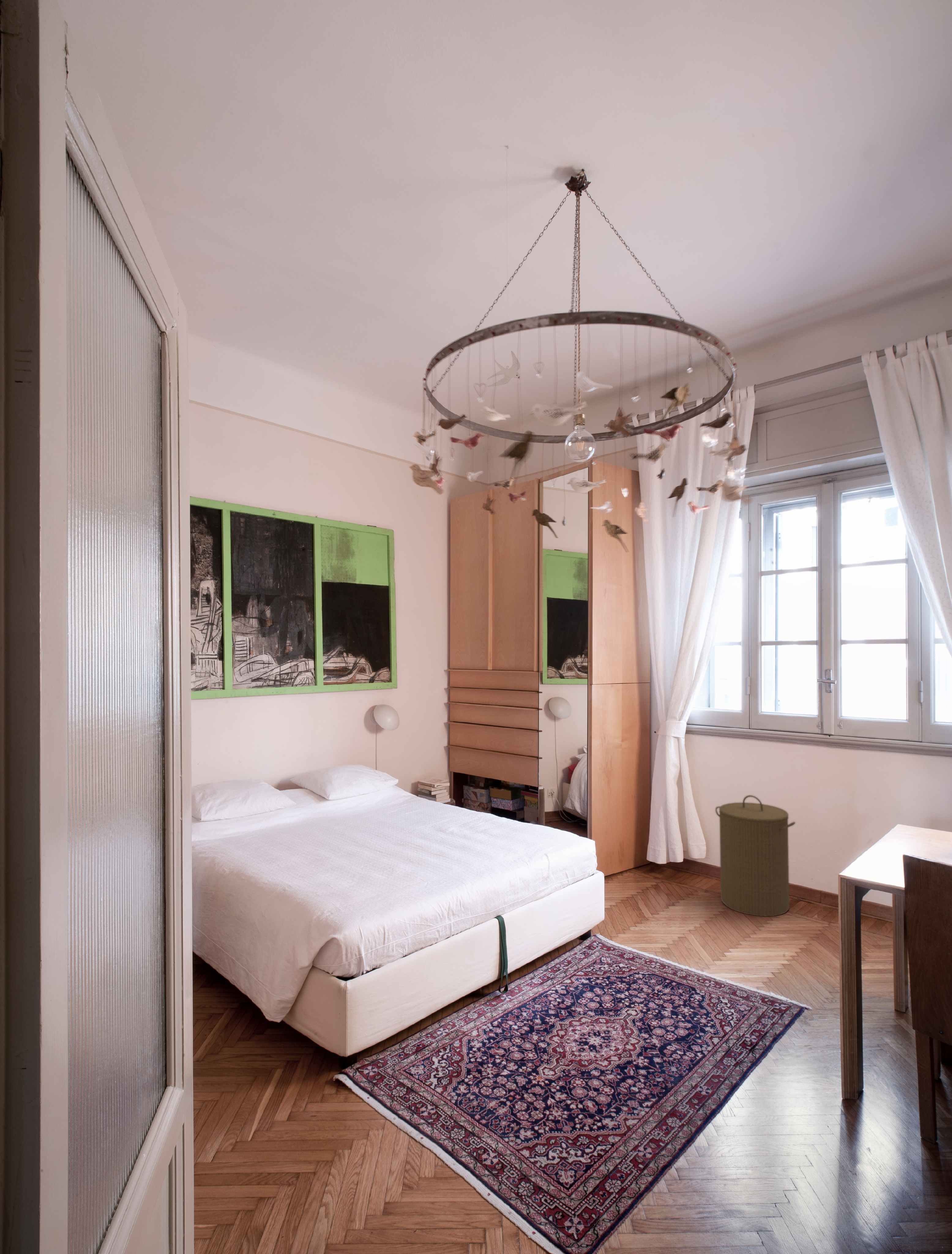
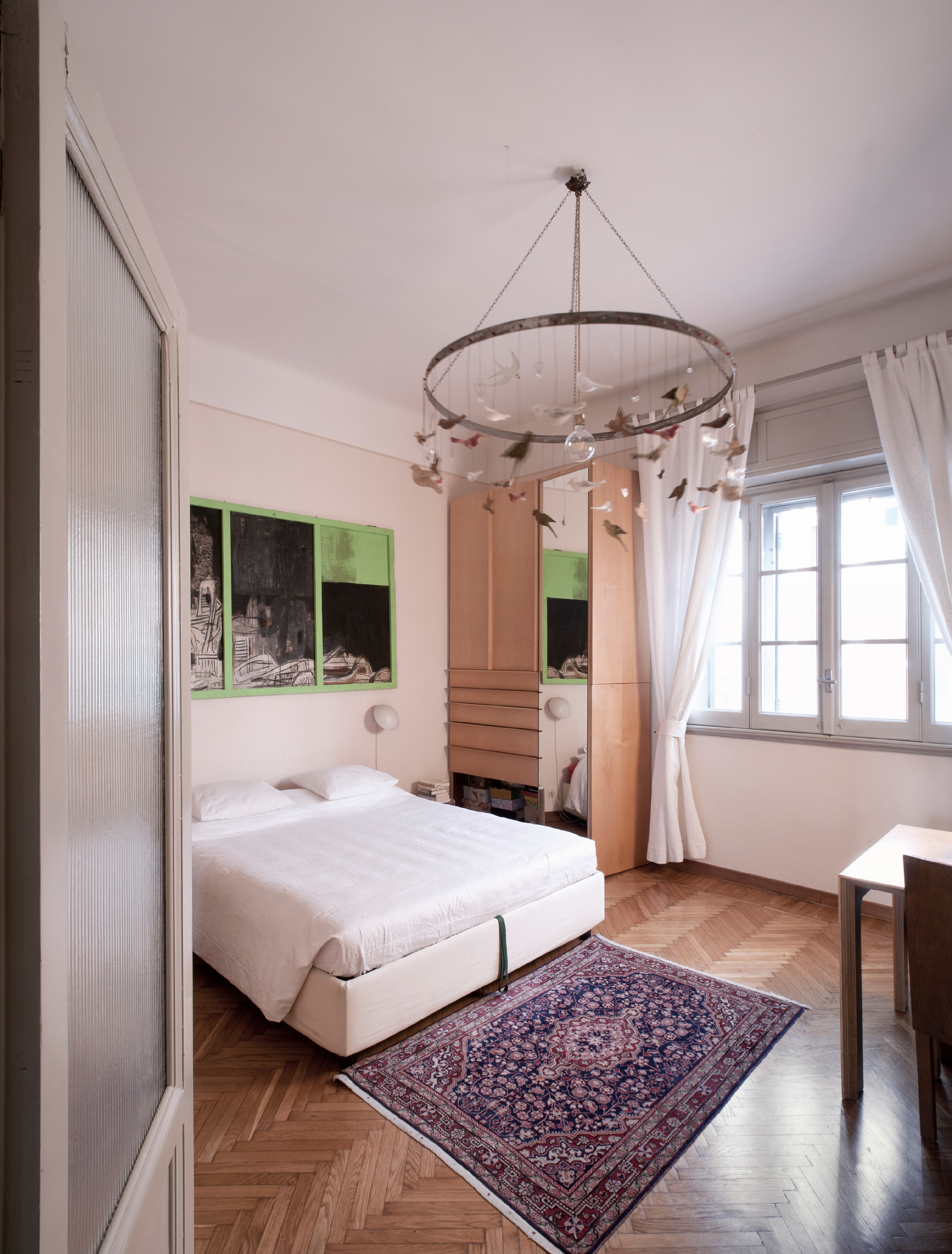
- laundry hamper [715,795,796,917]
